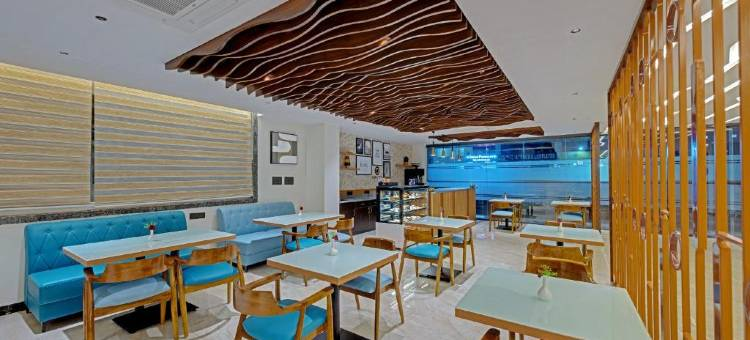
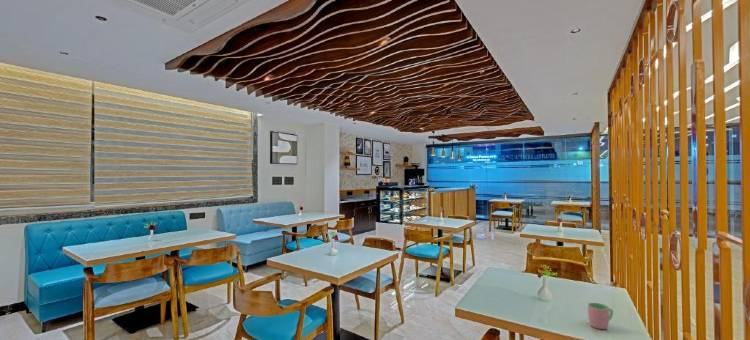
+ cup [587,302,614,330]
